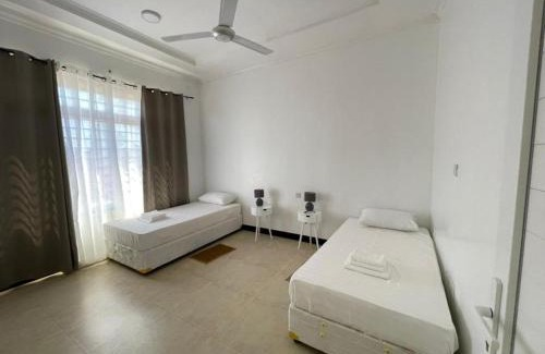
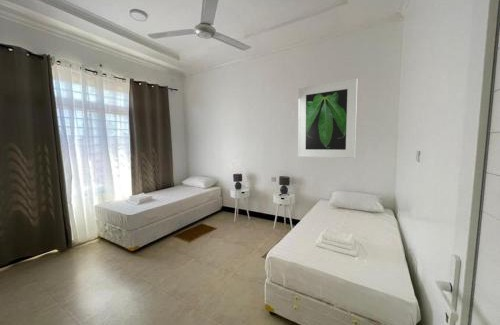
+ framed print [297,78,358,159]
